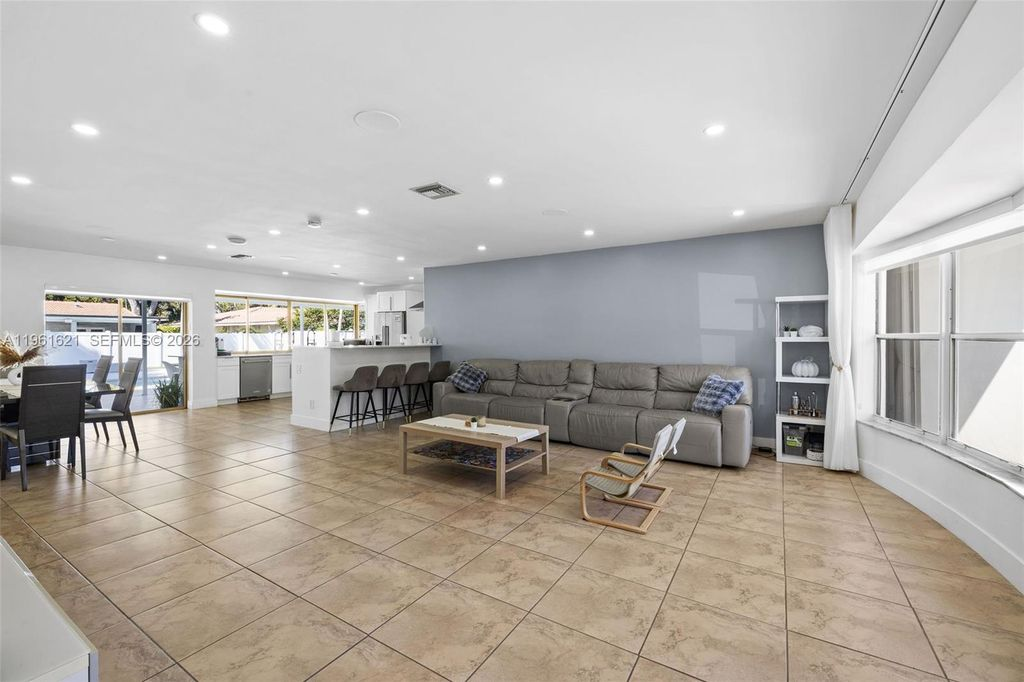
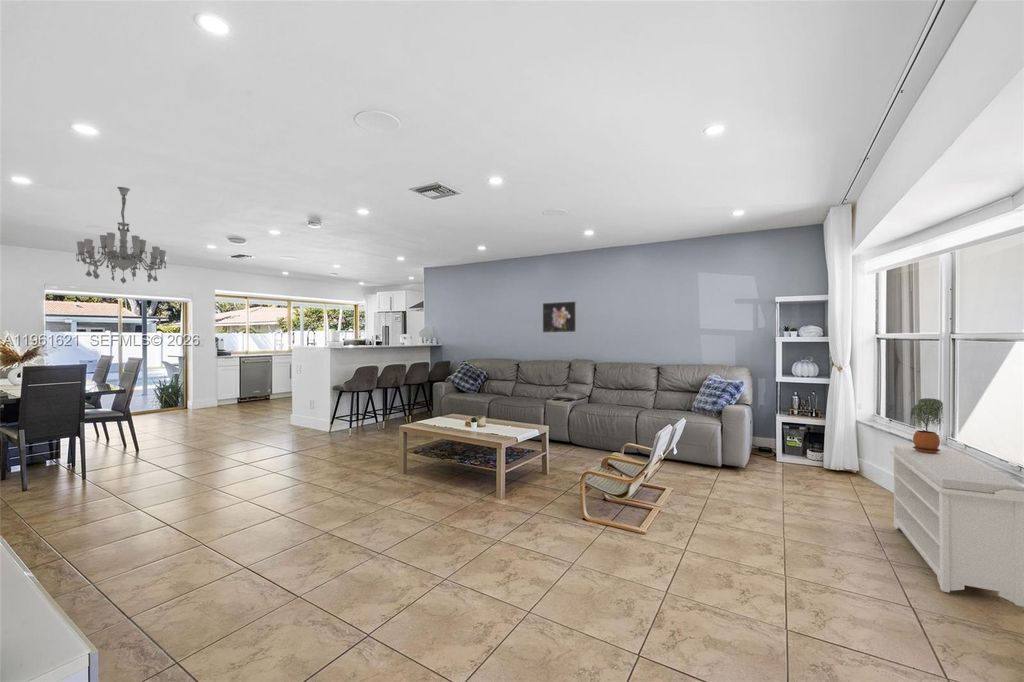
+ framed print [542,300,578,334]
+ bench [889,444,1024,608]
+ potted plant [909,397,945,453]
+ chandelier [75,186,167,285]
